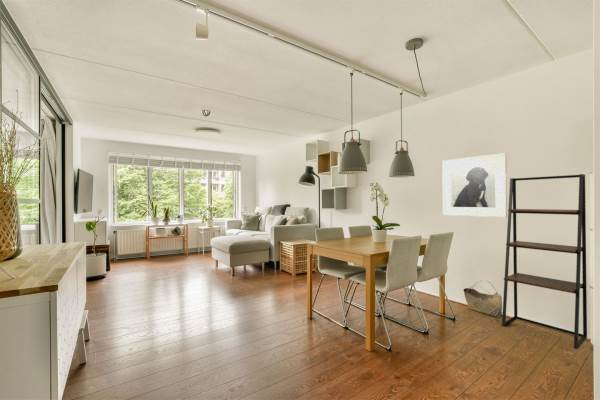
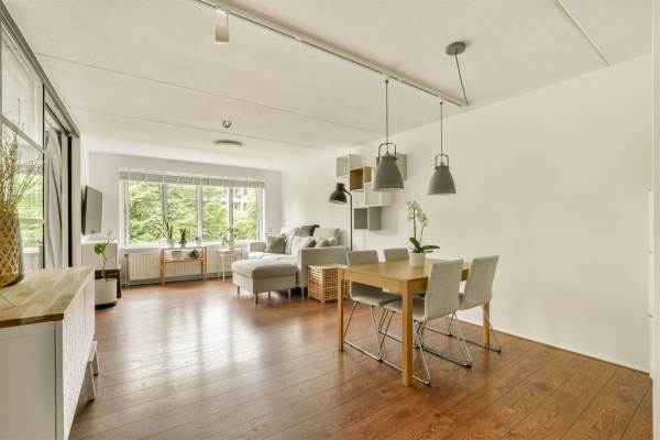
- basket [463,280,503,319]
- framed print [441,152,508,218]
- shelving unit [501,173,588,350]
